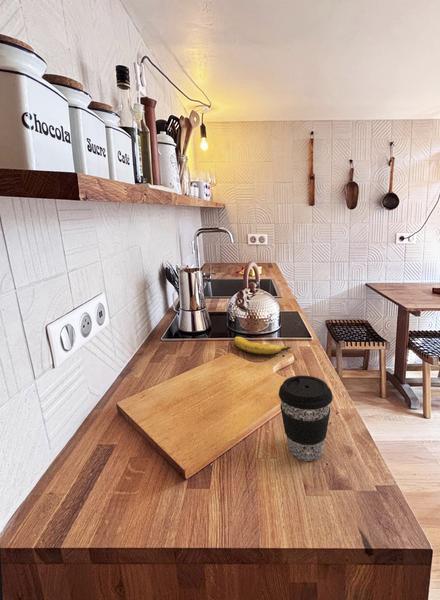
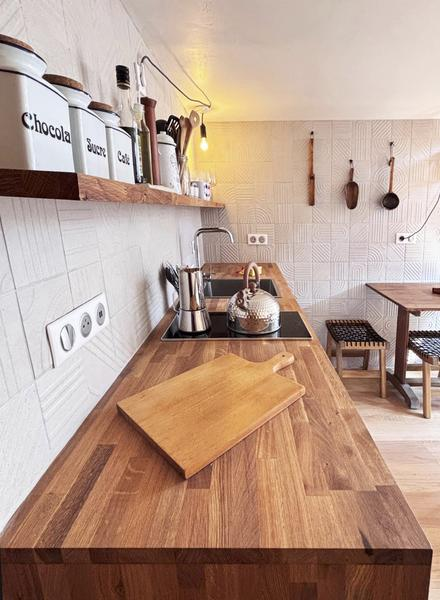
- banana [233,336,292,357]
- coffee cup [278,375,334,462]
